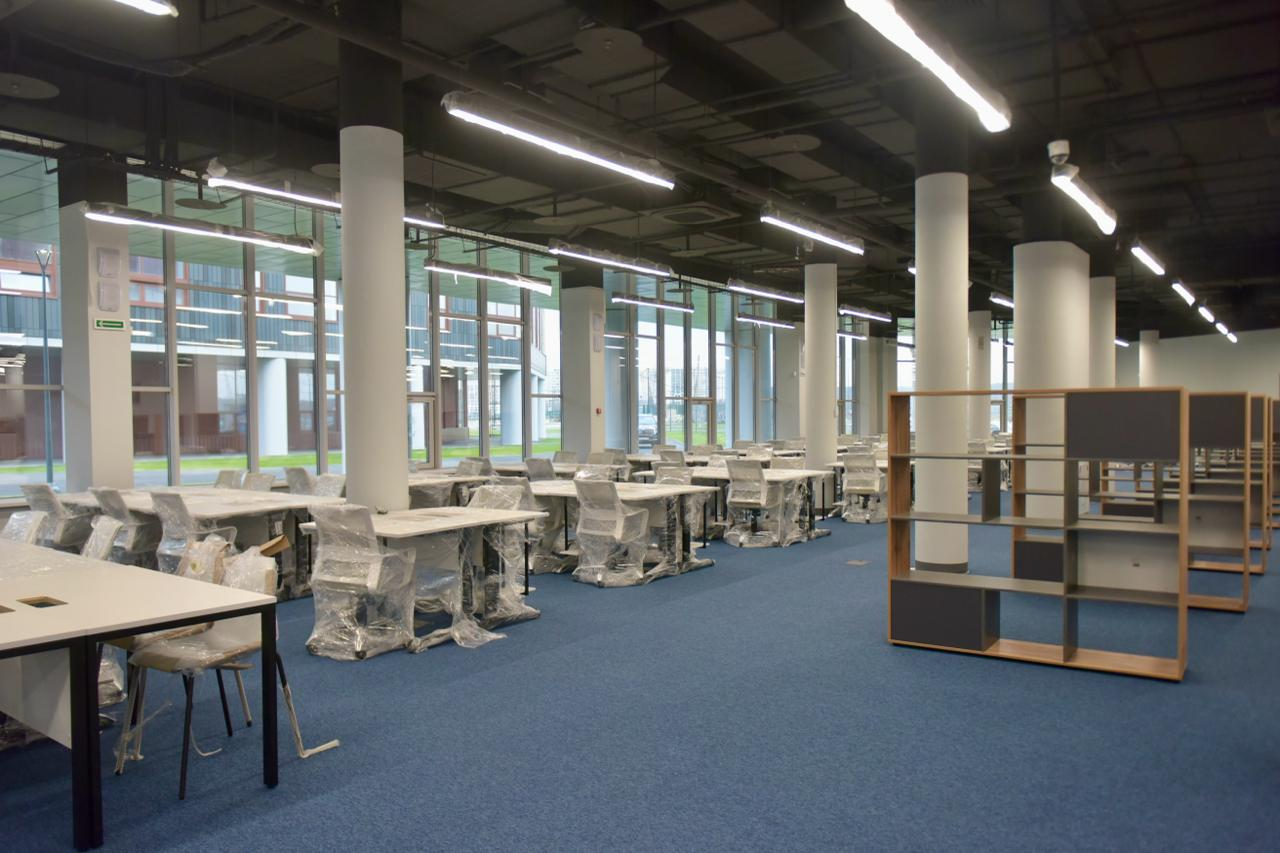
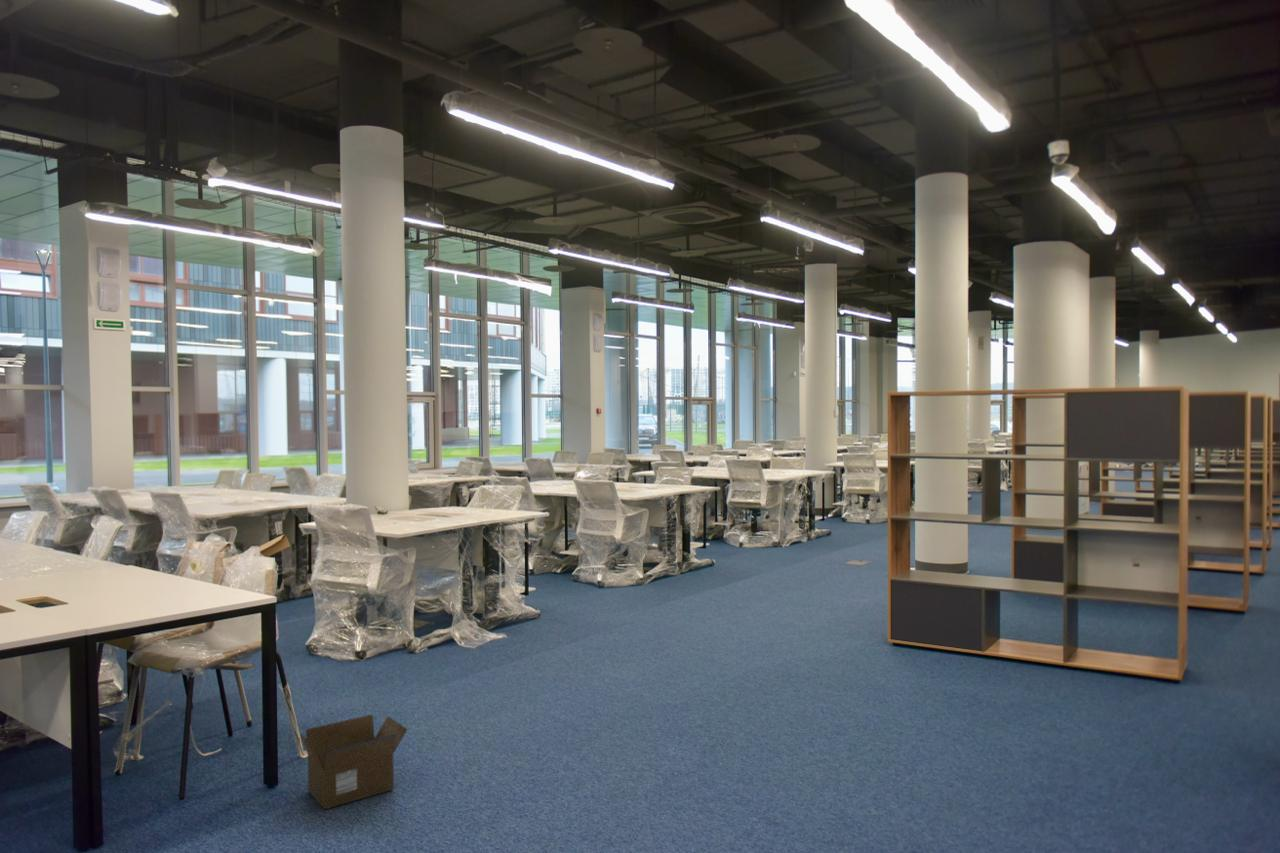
+ cardboard box [299,713,409,810]
